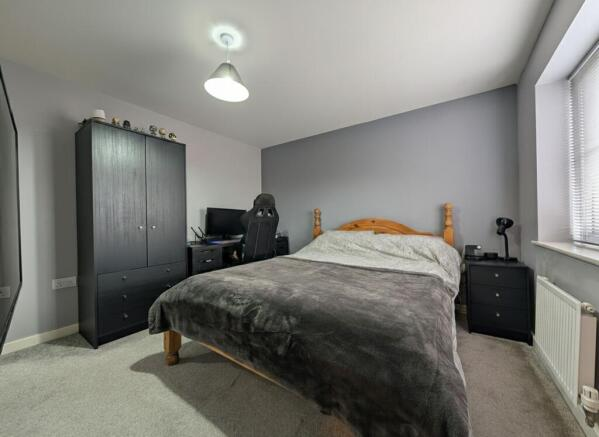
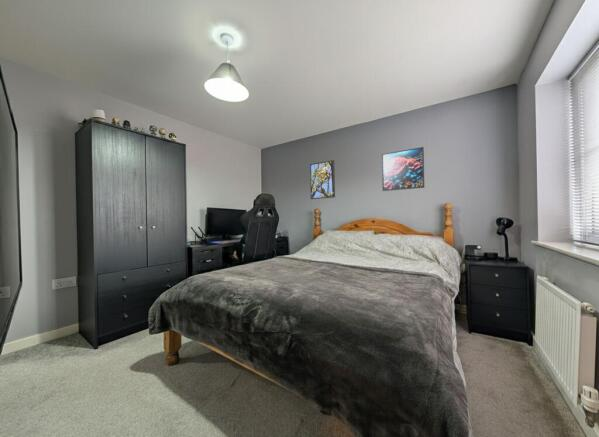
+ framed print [309,159,336,200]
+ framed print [381,146,425,192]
